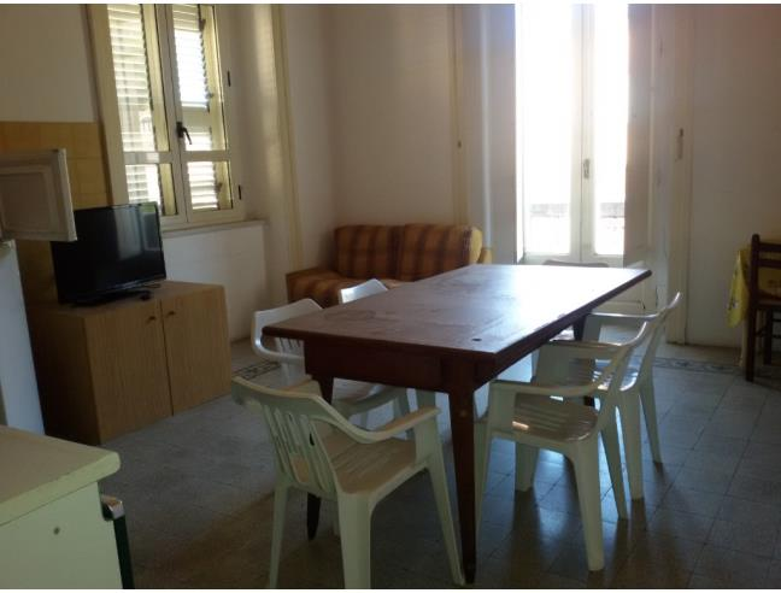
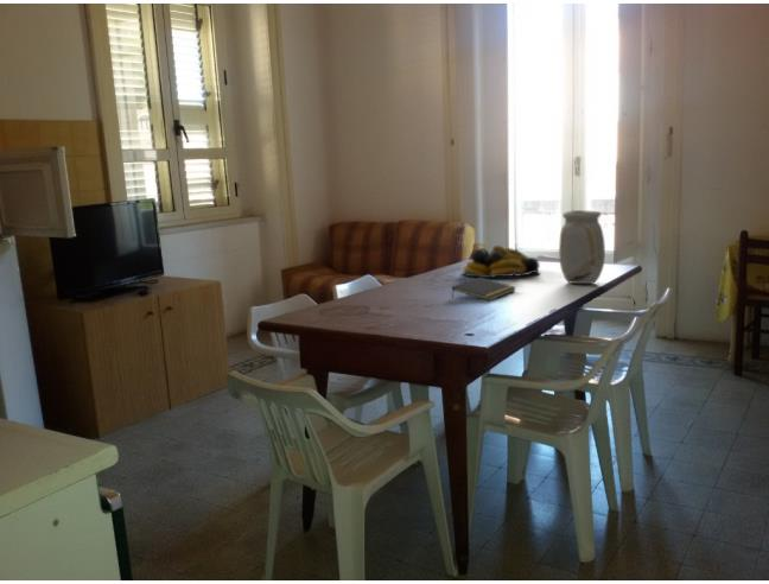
+ vase [558,209,606,285]
+ notepad [451,277,517,301]
+ fruit bowl [460,245,541,279]
